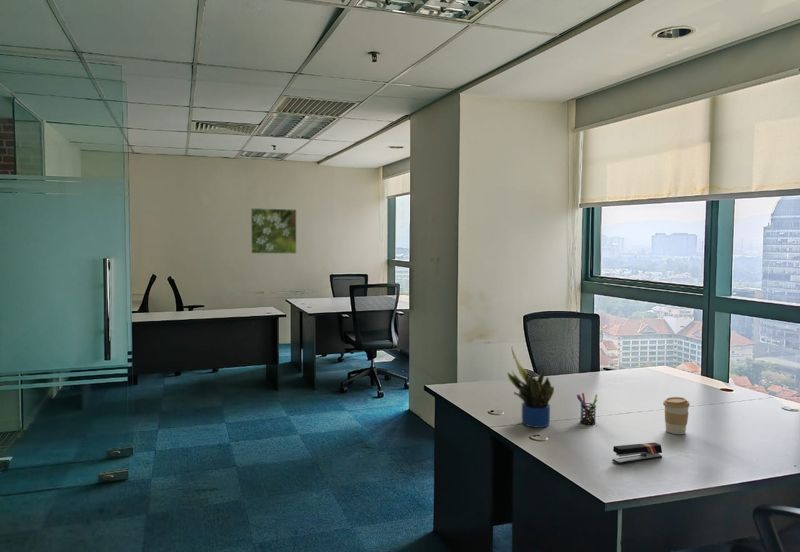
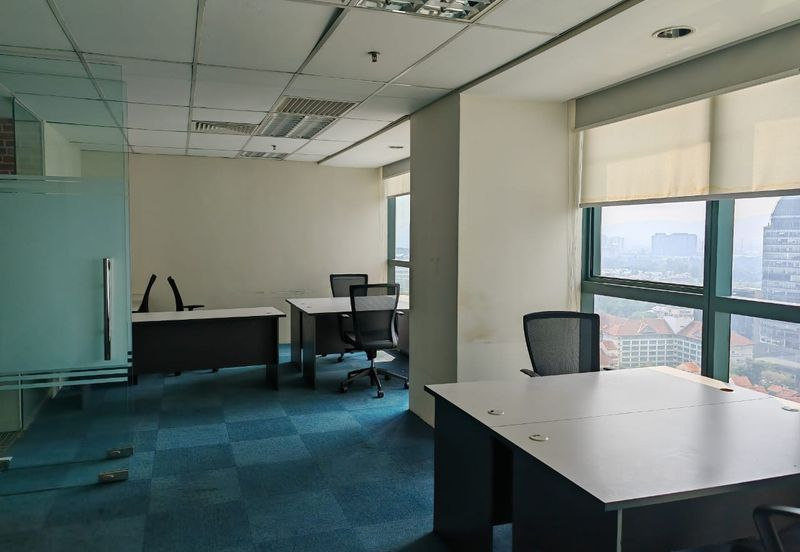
- stapler [611,442,663,465]
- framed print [250,207,297,255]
- potted plant [506,345,555,429]
- coffee cup [662,396,691,435]
- pen holder [576,392,599,425]
